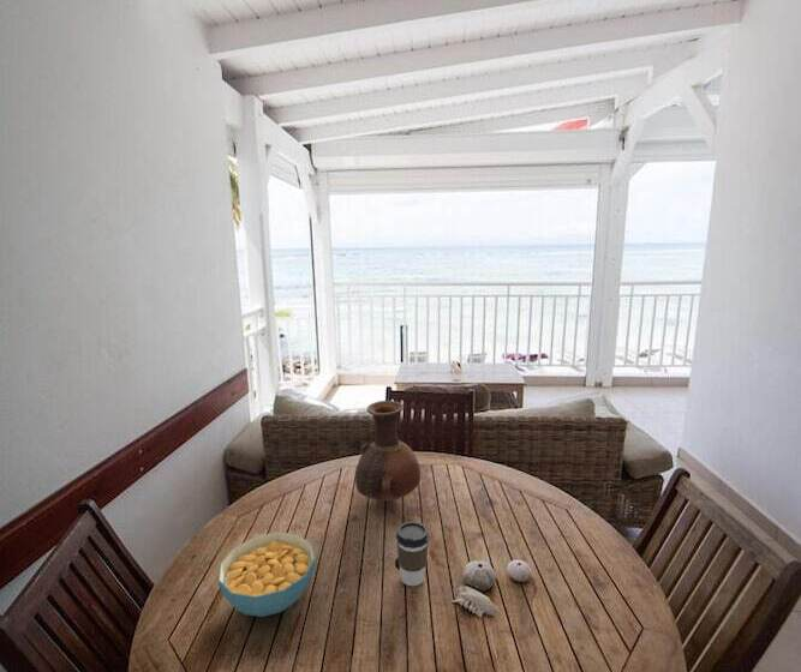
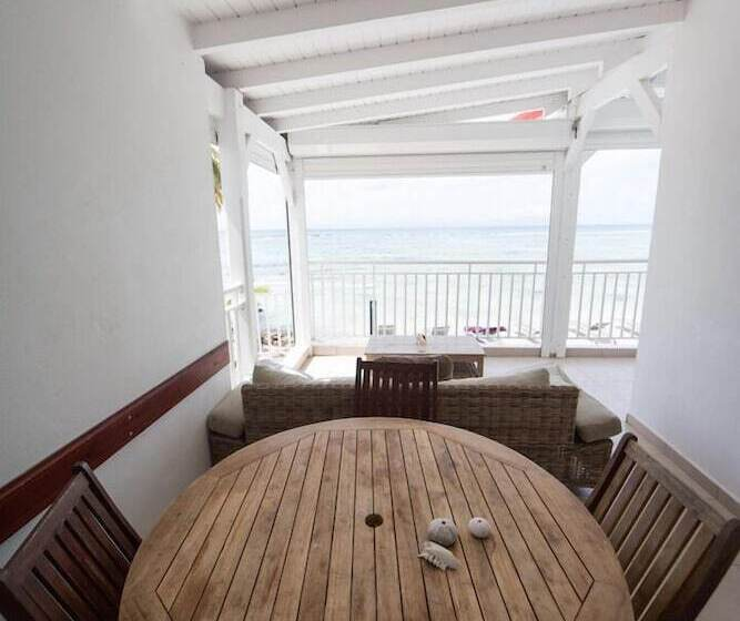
- cereal bowl [217,530,316,618]
- vase [354,400,422,503]
- coffee cup [395,521,430,587]
